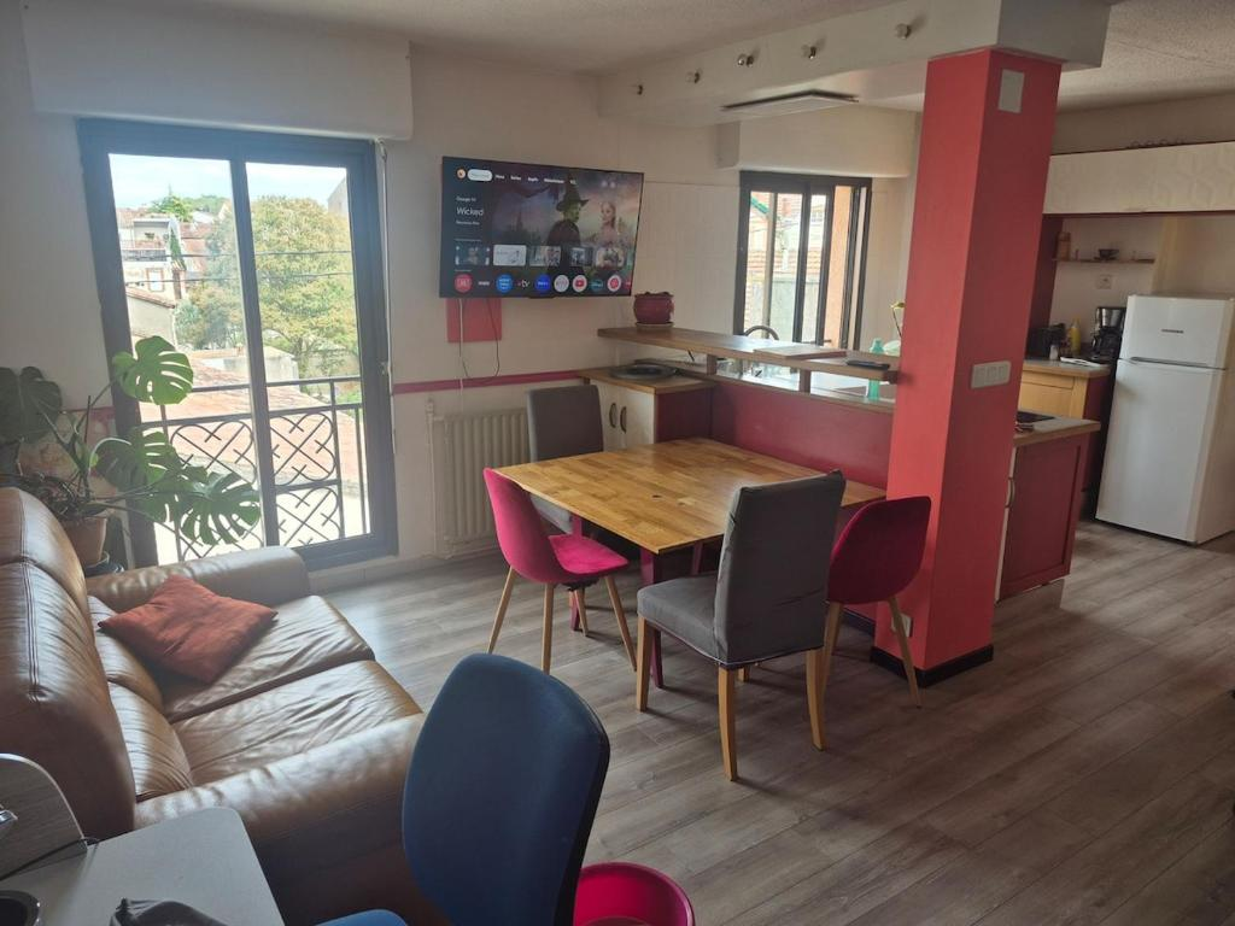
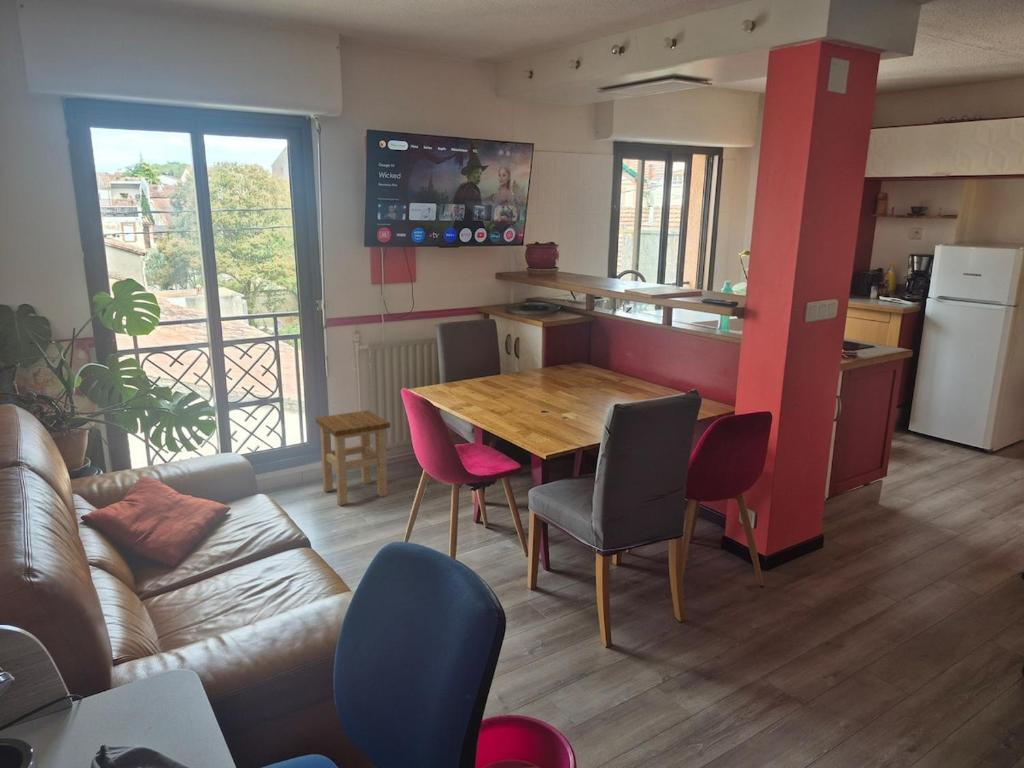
+ stool [315,409,391,506]
